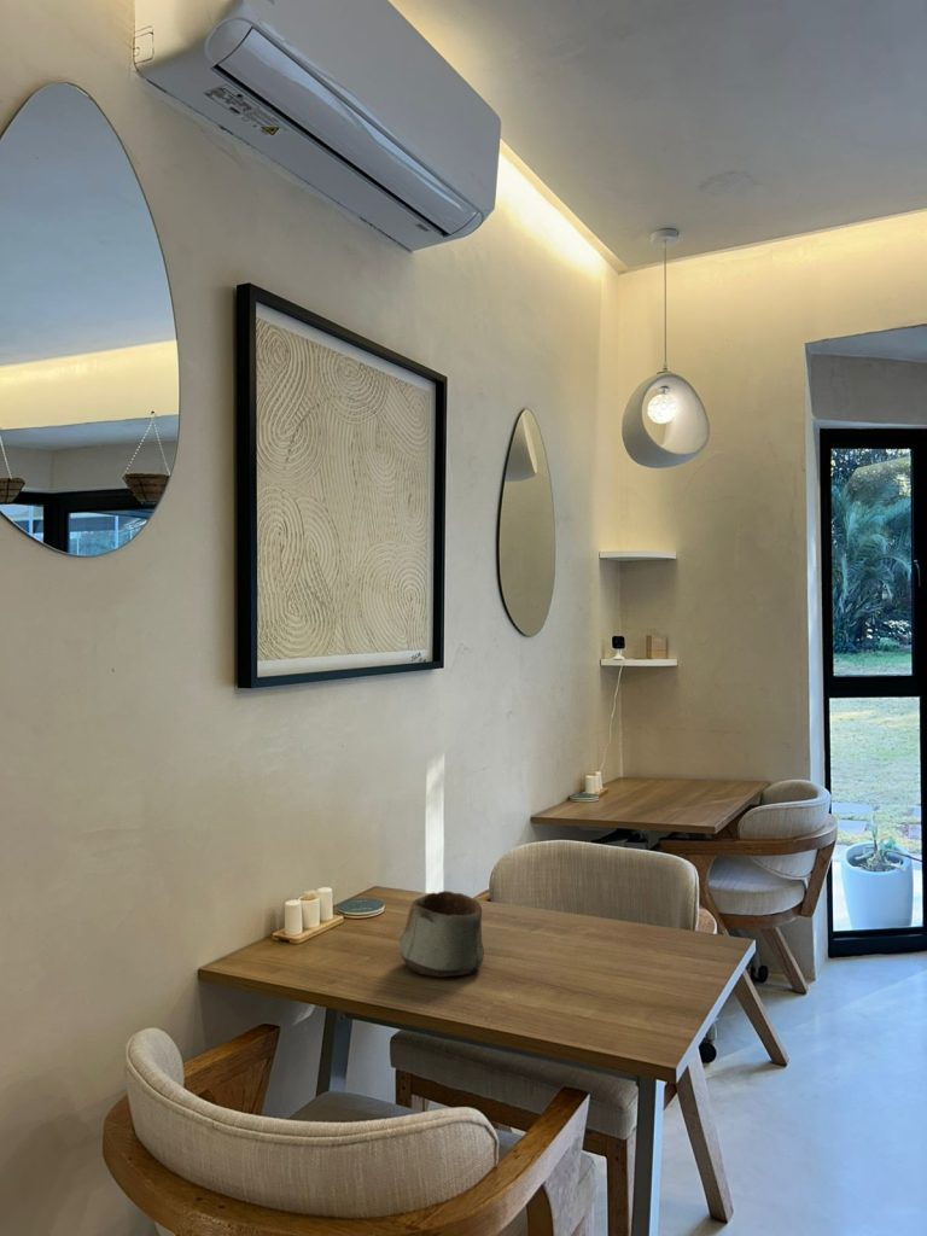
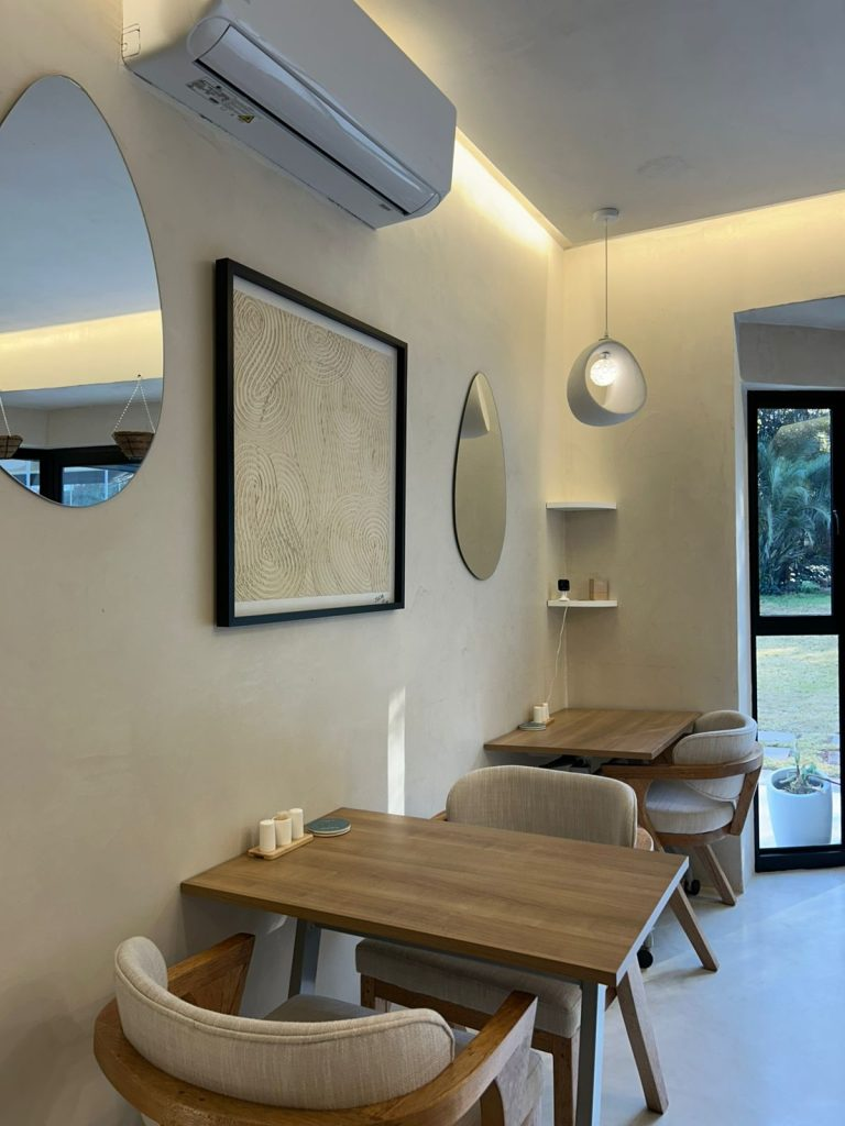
- ceramic bowl [398,890,485,978]
